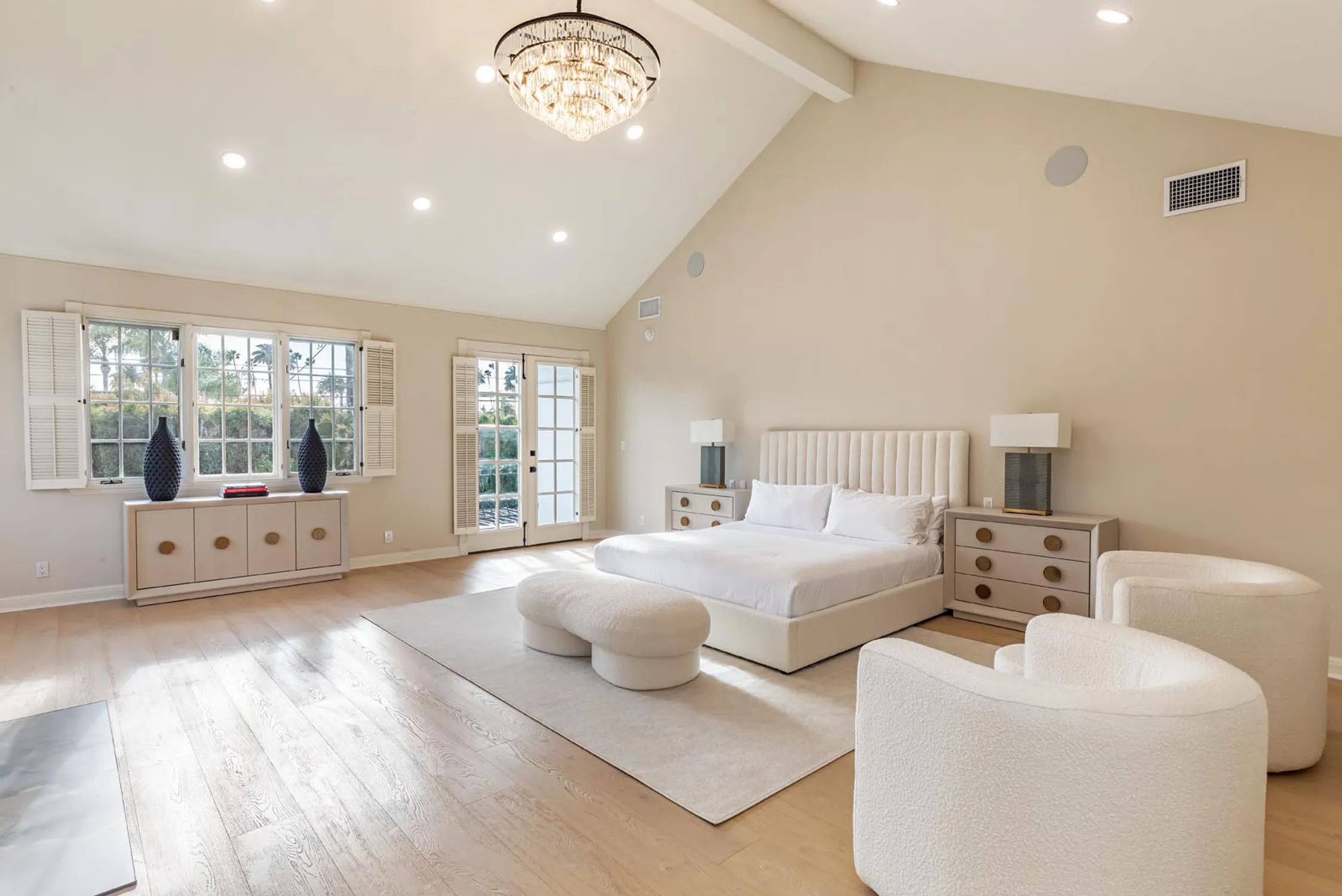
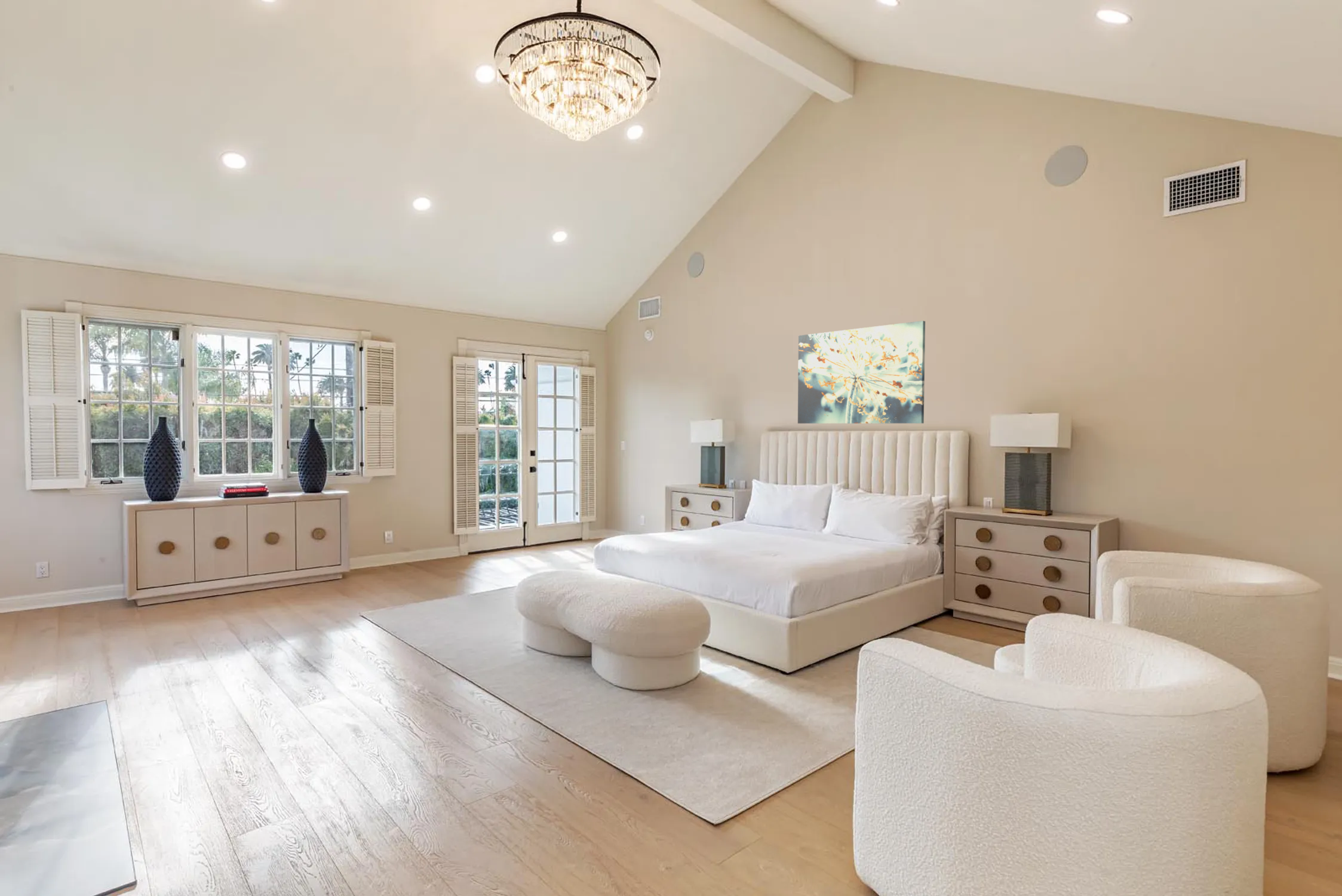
+ wall art [797,320,926,424]
